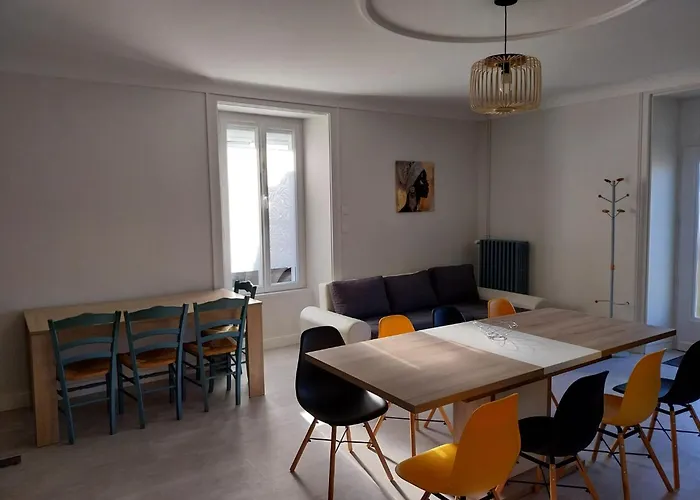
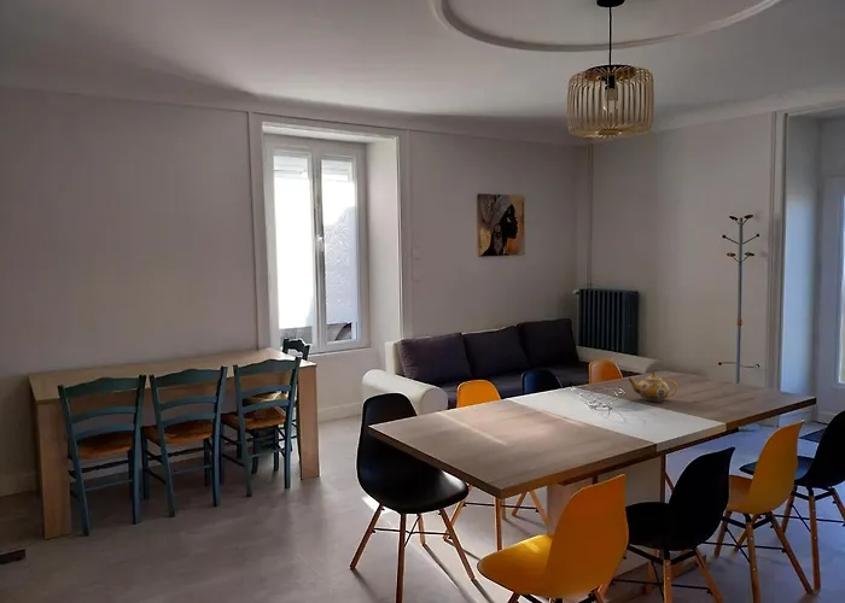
+ teapot [627,371,678,403]
